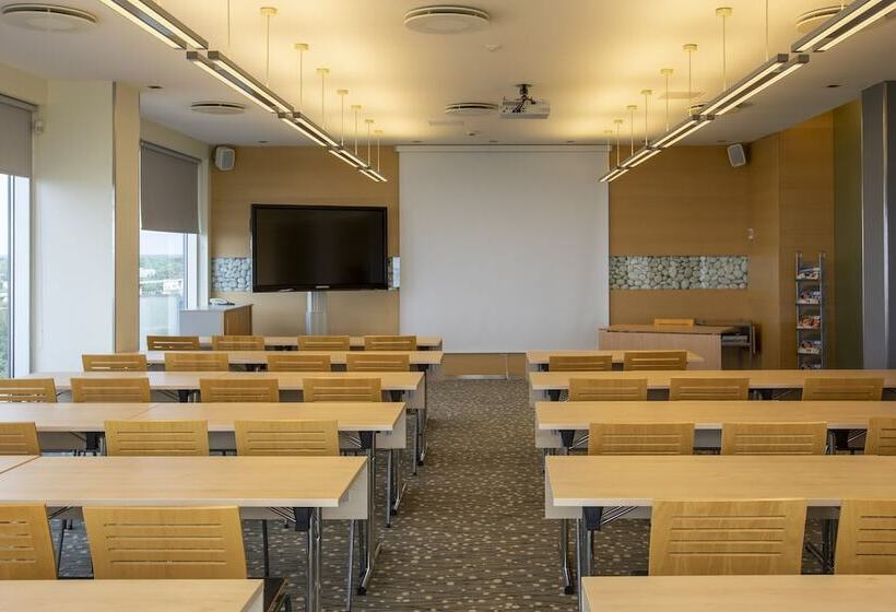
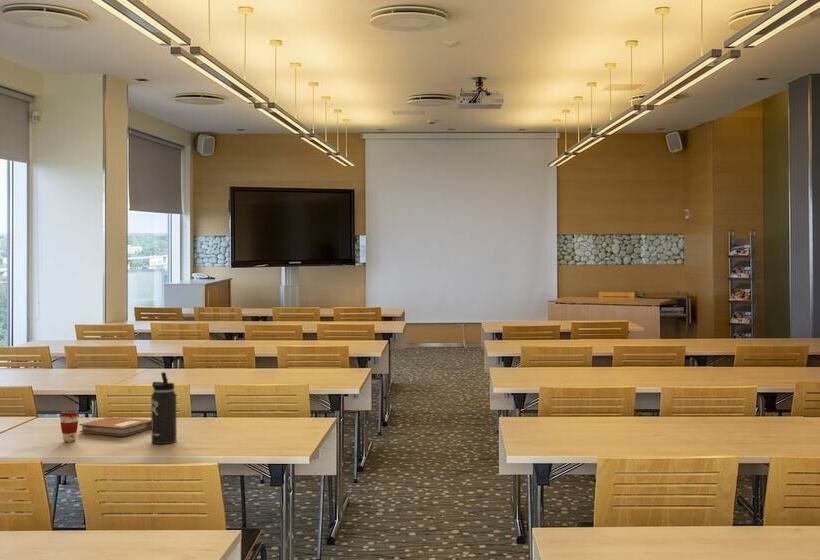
+ notebook [78,416,152,437]
+ coffee cup [59,410,80,443]
+ thermos bottle [150,371,177,445]
